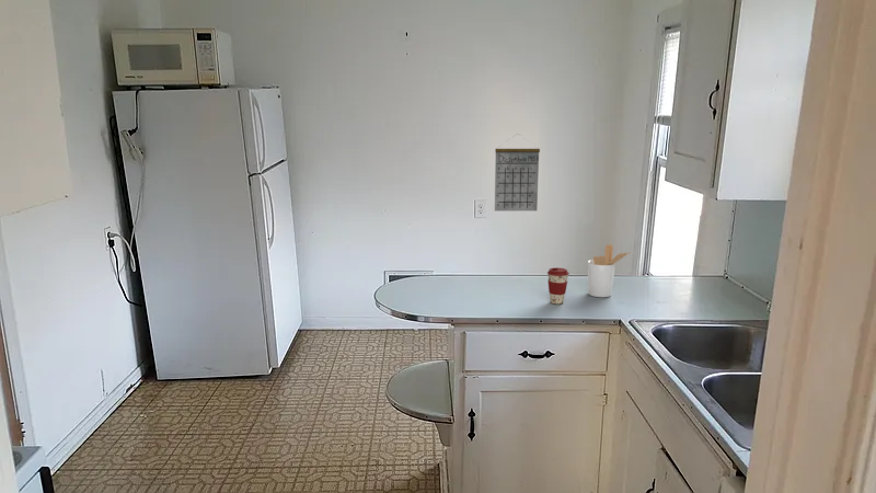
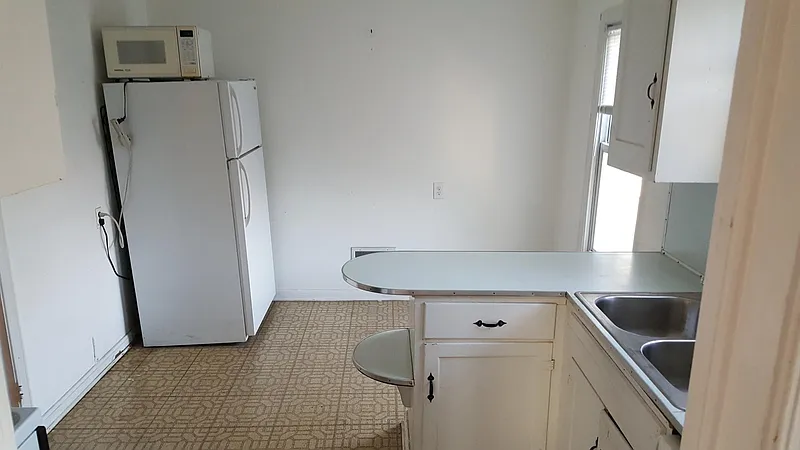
- calendar [494,133,541,213]
- coffee cup [546,266,570,306]
- utensil holder [587,243,631,298]
